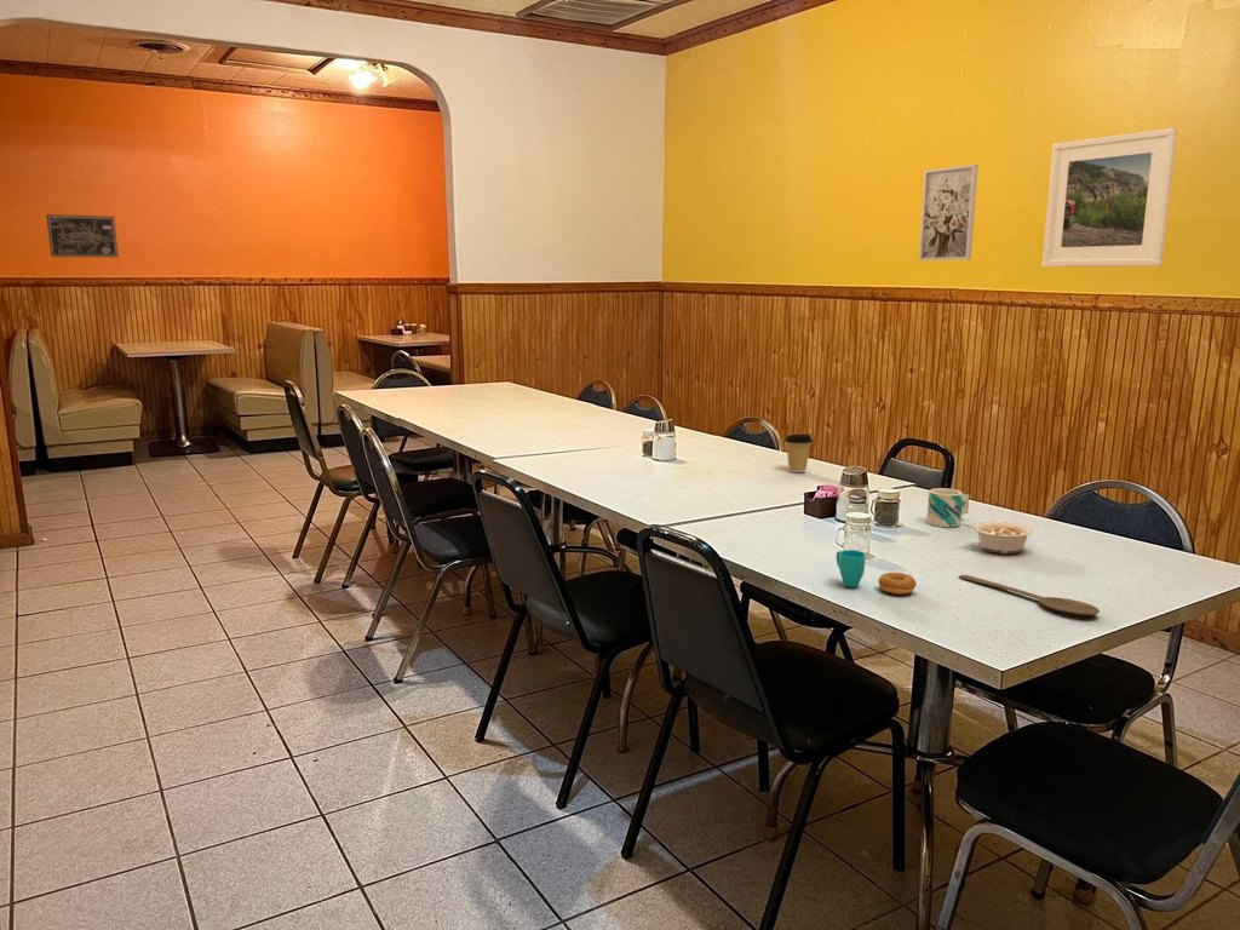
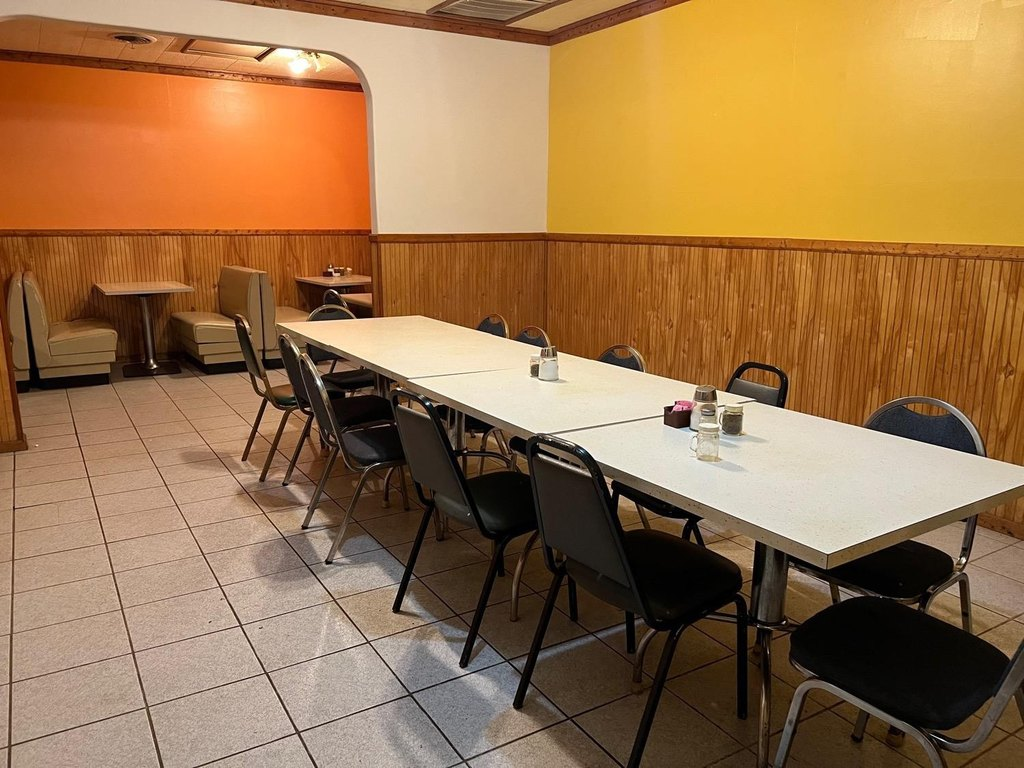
- mug [926,487,970,528]
- cup [836,549,918,596]
- coffee cup [783,432,814,473]
- wall art [45,213,120,258]
- legume [961,521,1034,555]
- wooden spoon [958,574,1101,616]
- wall art [918,163,980,262]
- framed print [1041,127,1178,268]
